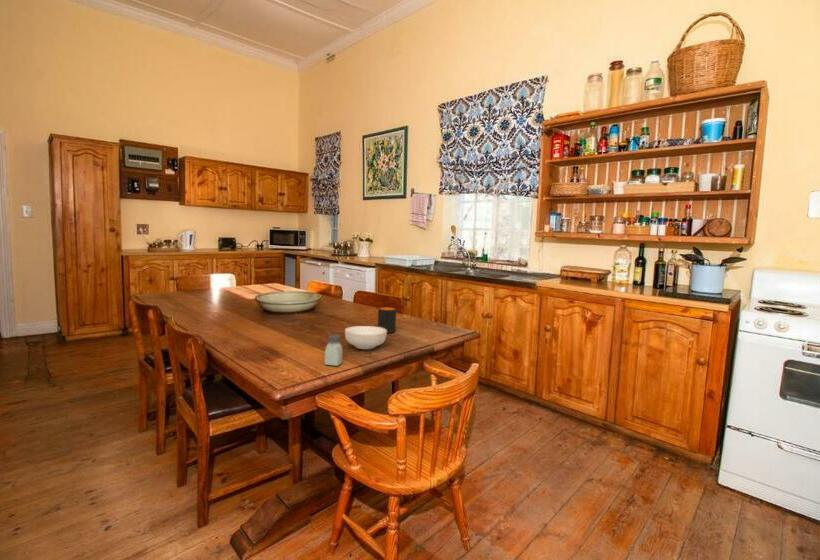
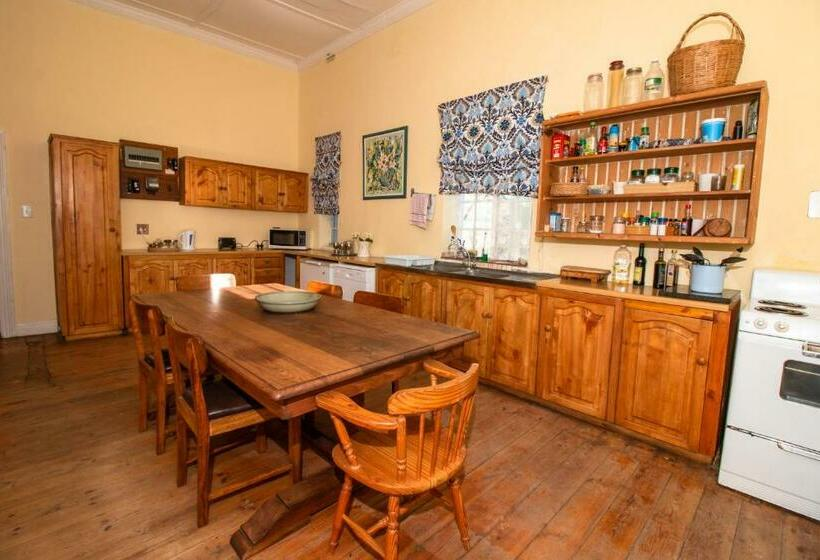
- cereal bowl [344,325,388,350]
- mug [377,306,397,334]
- saltshaker [324,334,343,367]
